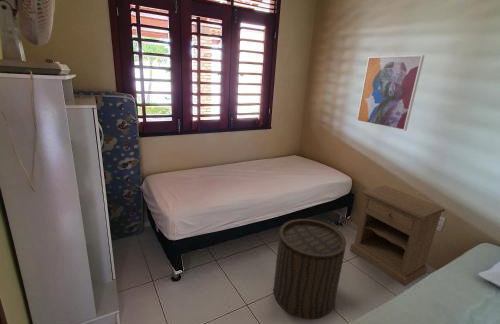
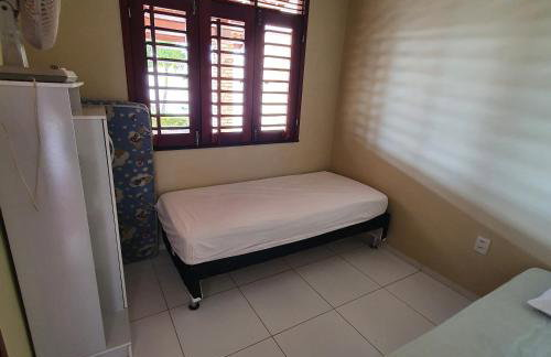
- wall art [356,54,426,132]
- nightstand [349,184,446,287]
- stool [273,218,347,320]
